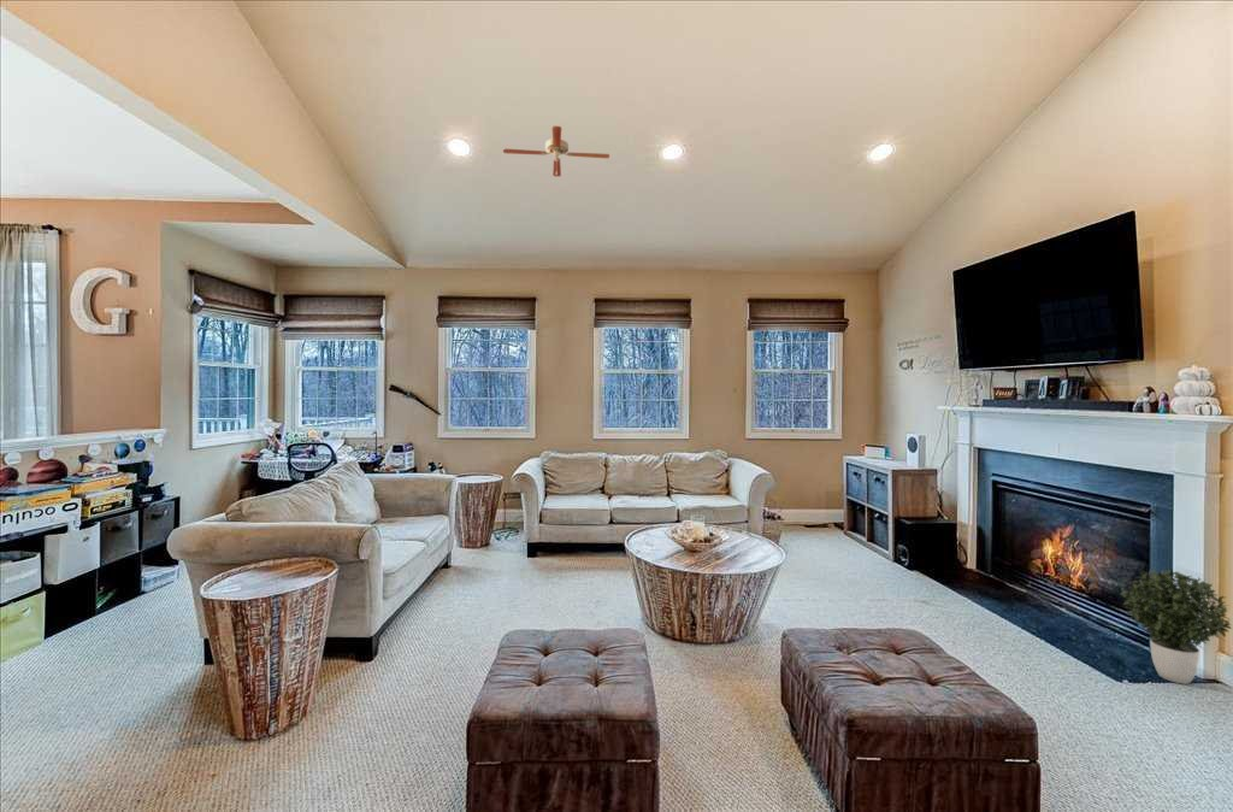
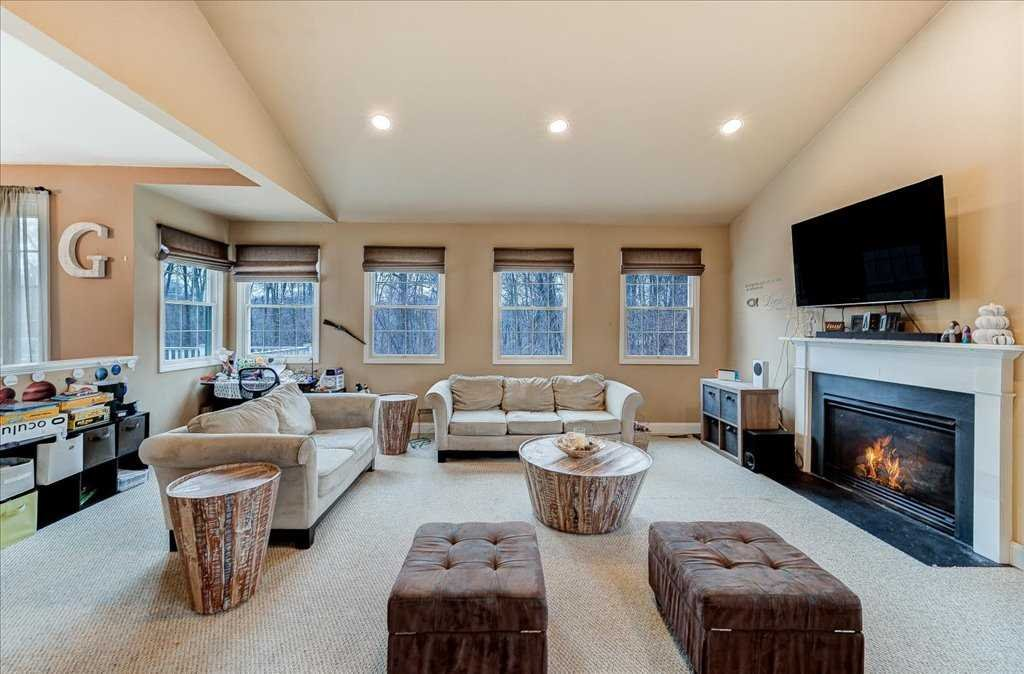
- ceiling fan [502,125,610,177]
- potted plant [1119,567,1233,686]
